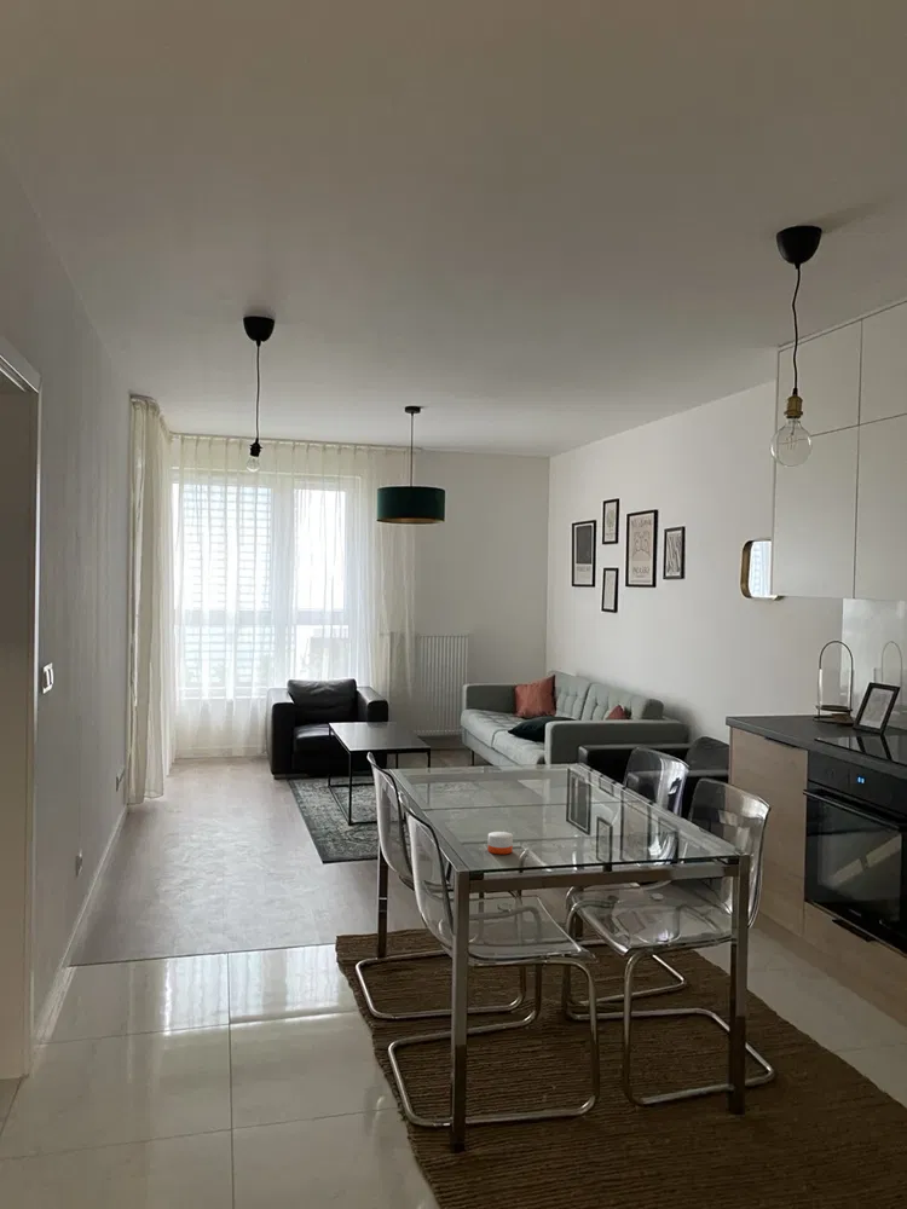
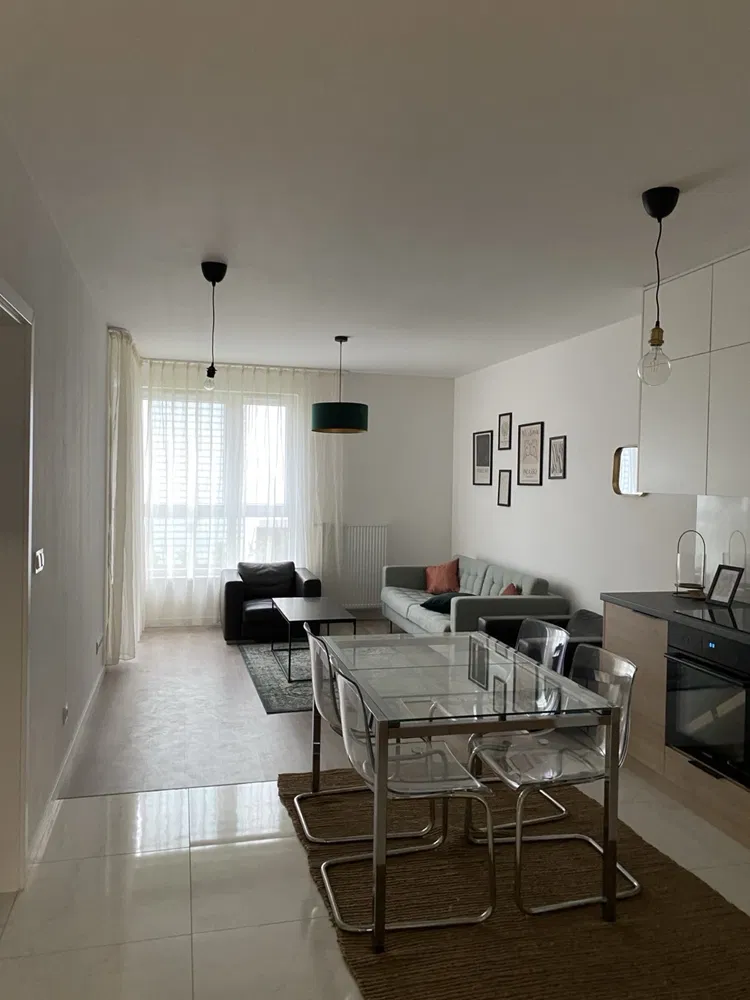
- candle [487,831,514,856]
